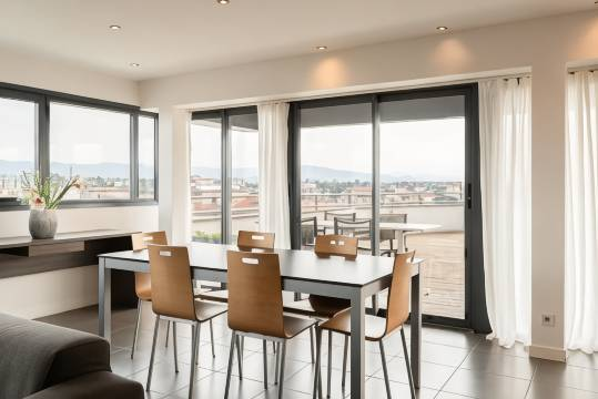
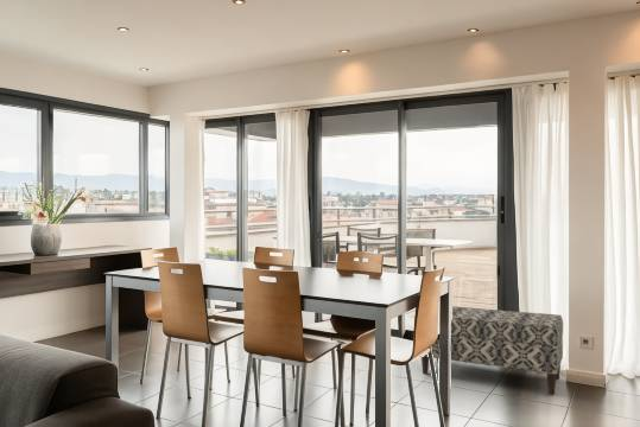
+ bench [420,305,564,395]
